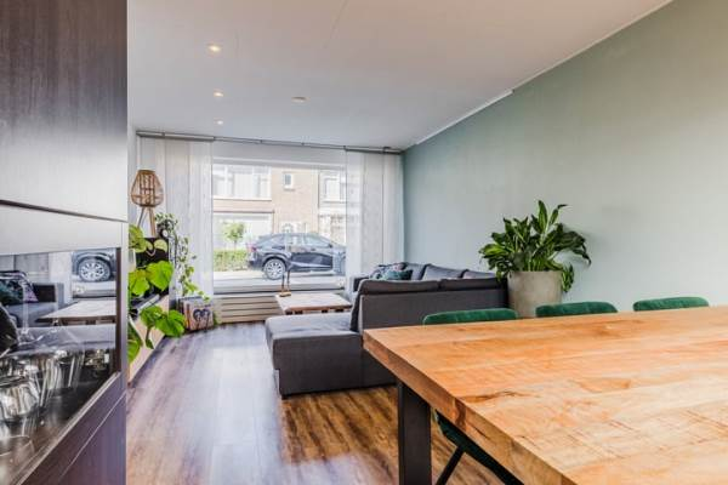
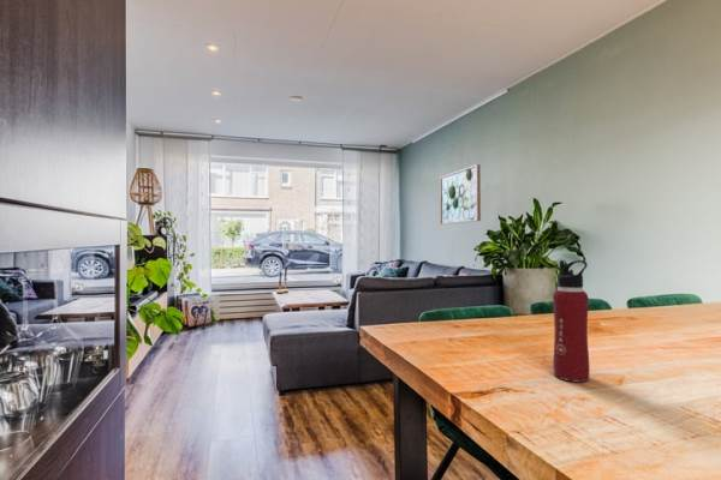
+ water bottle [552,259,591,383]
+ wall art [439,163,482,226]
